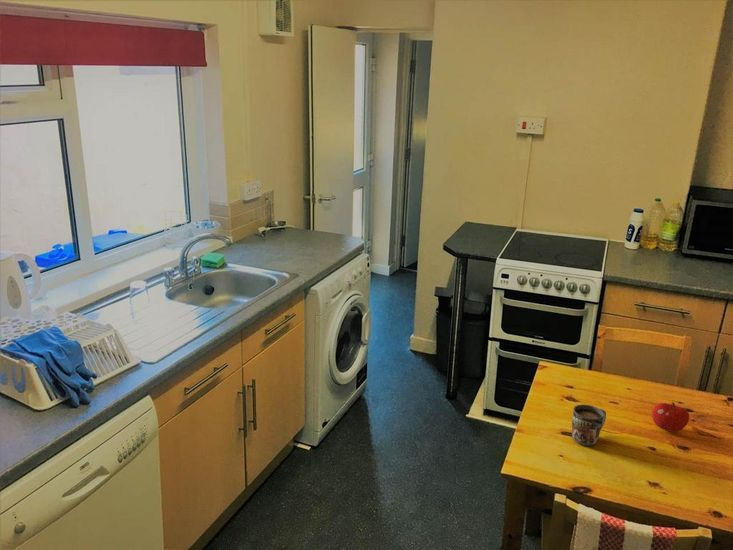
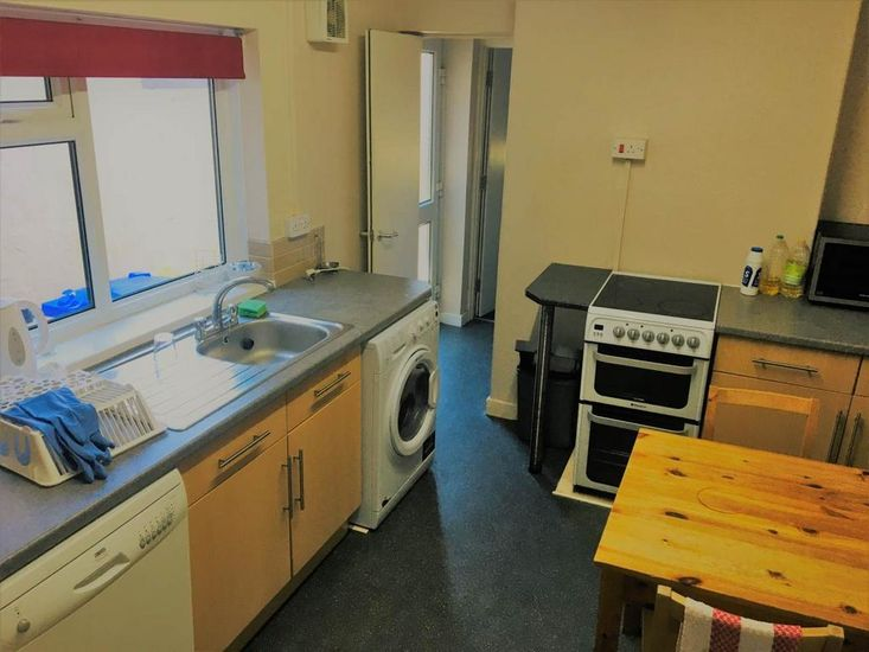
- mug [571,403,607,446]
- fruit [651,401,690,433]
